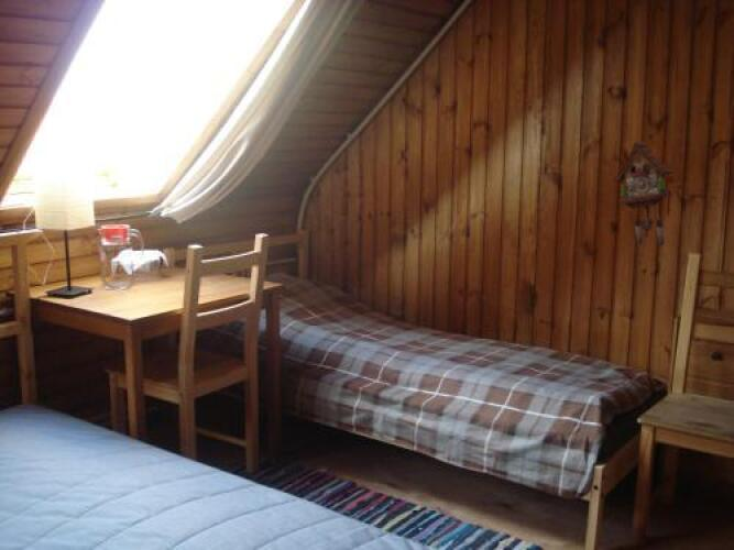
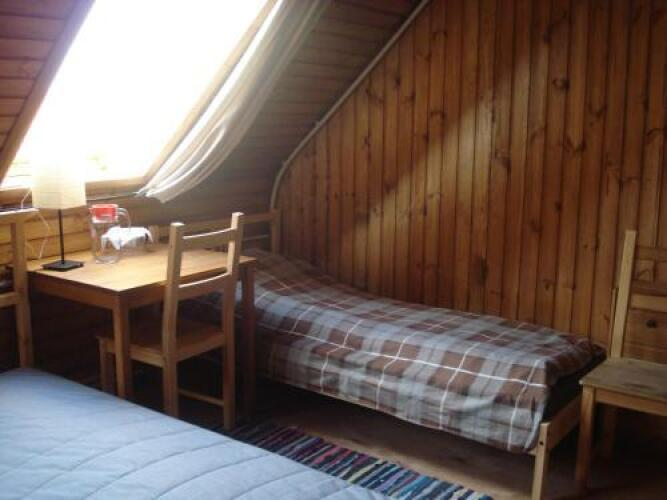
- cuckoo clock [612,140,677,246]
